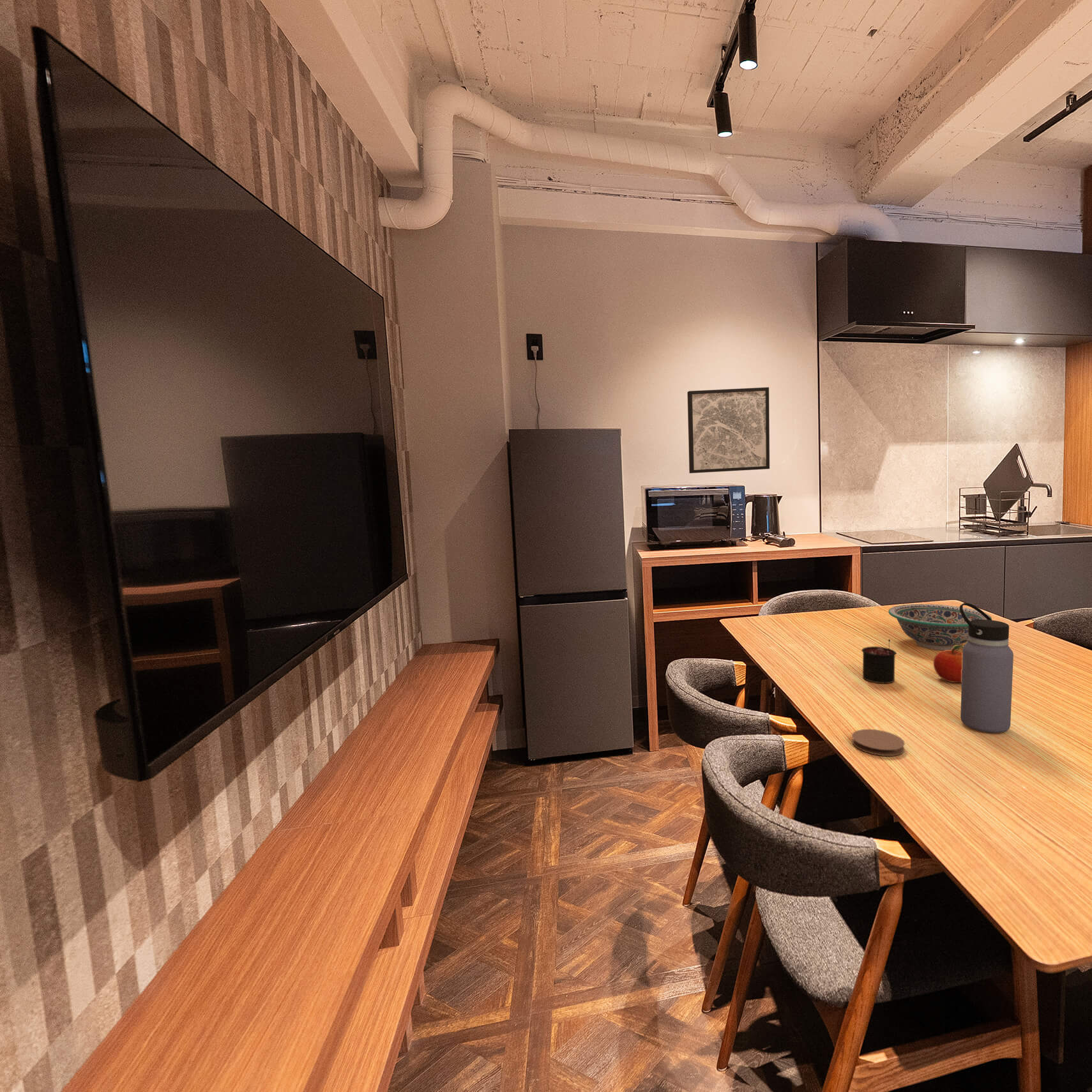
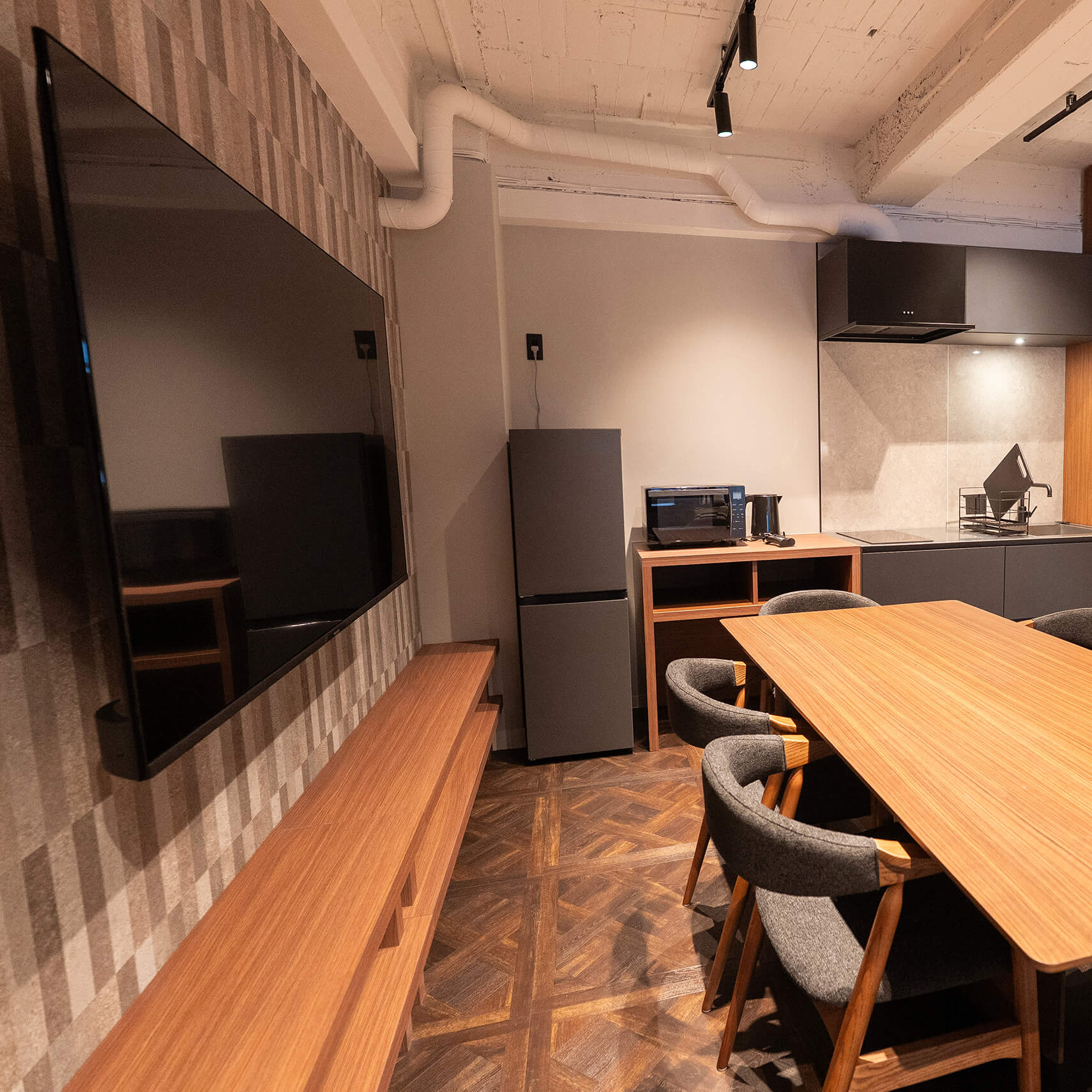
- water bottle [959,602,1014,734]
- decorative bowl [888,603,992,651]
- coaster [851,729,906,757]
- fruit [932,644,964,683]
- wall art [686,386,770,474]
- candle [861,639,897,684]
